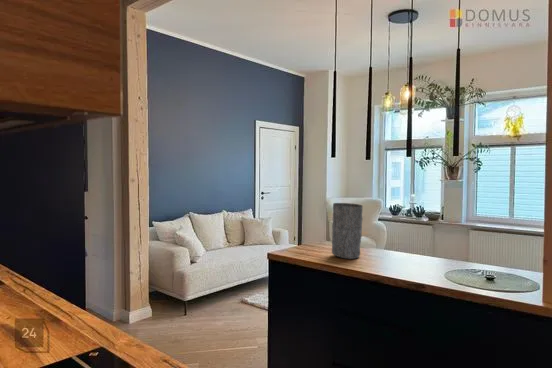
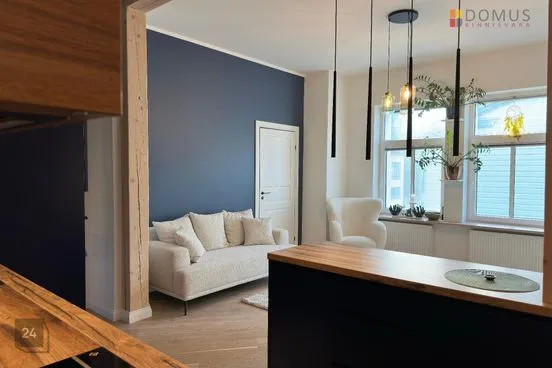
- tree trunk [331,202,364,260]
